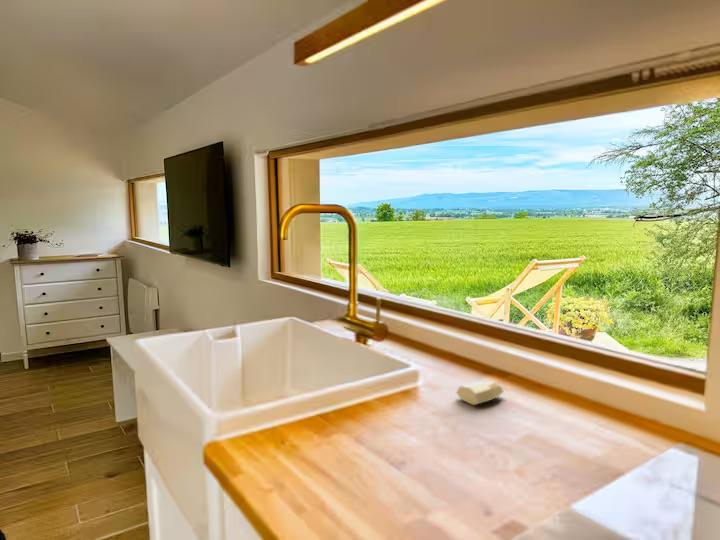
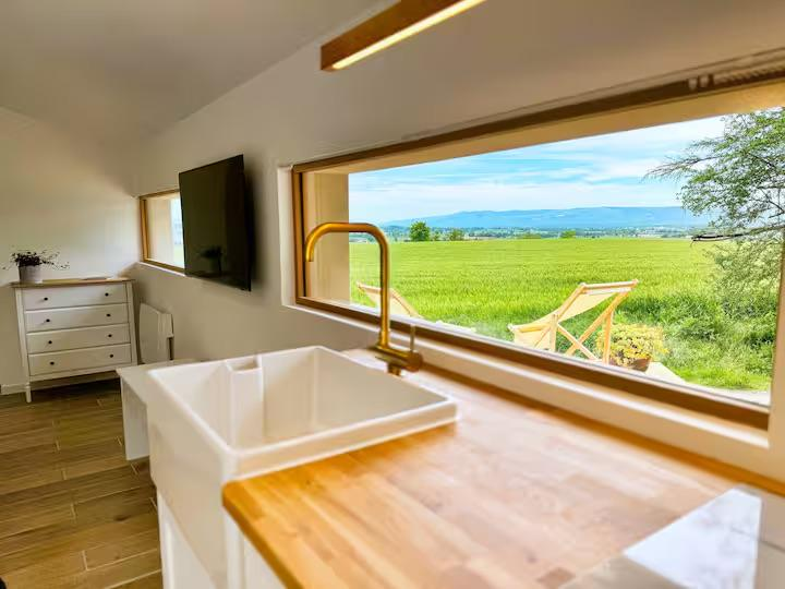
- soap bar [455,380,505,406]
